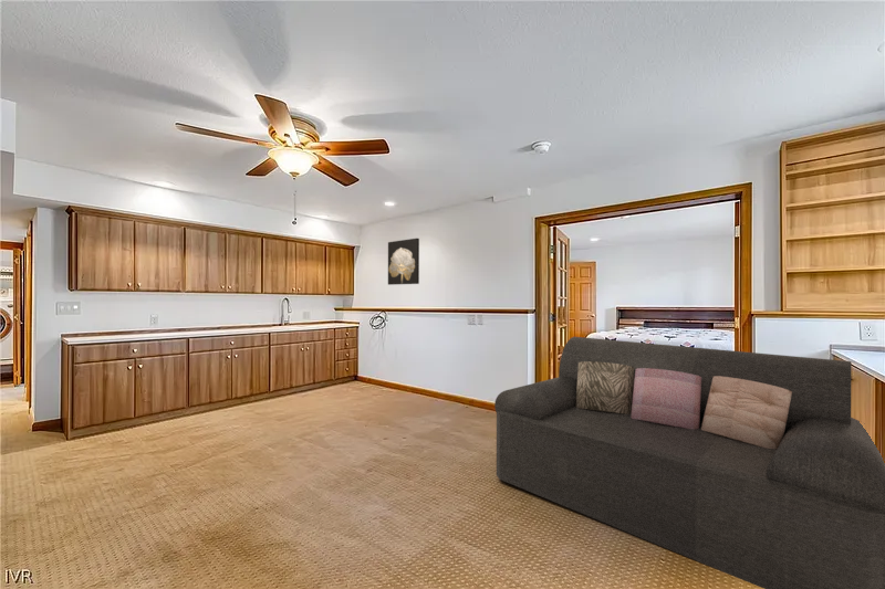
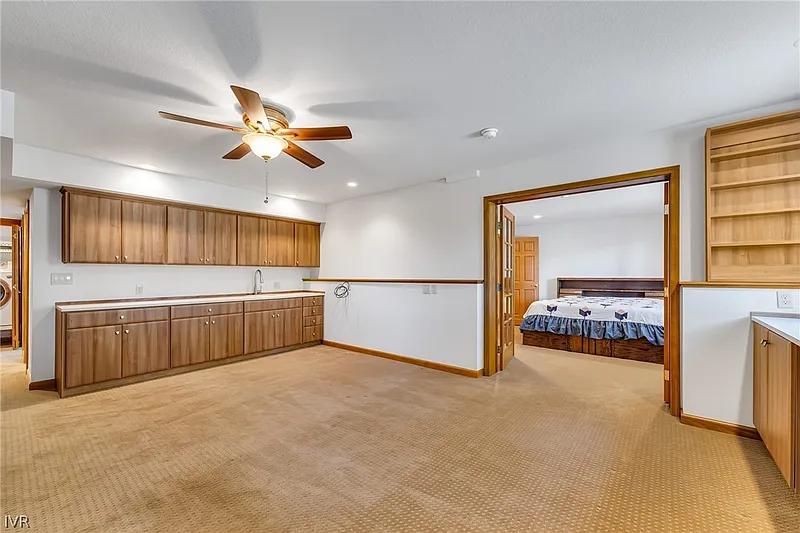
- sofa [493,336,885,589]
- wall art [387,238,420,286]
